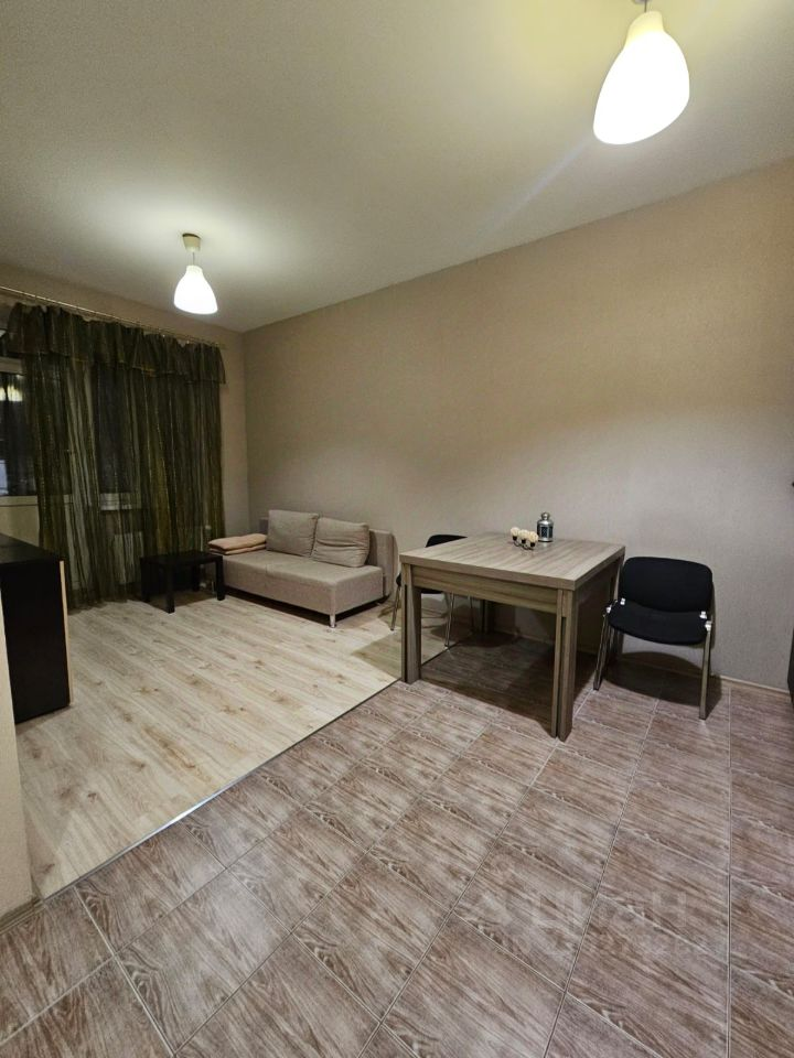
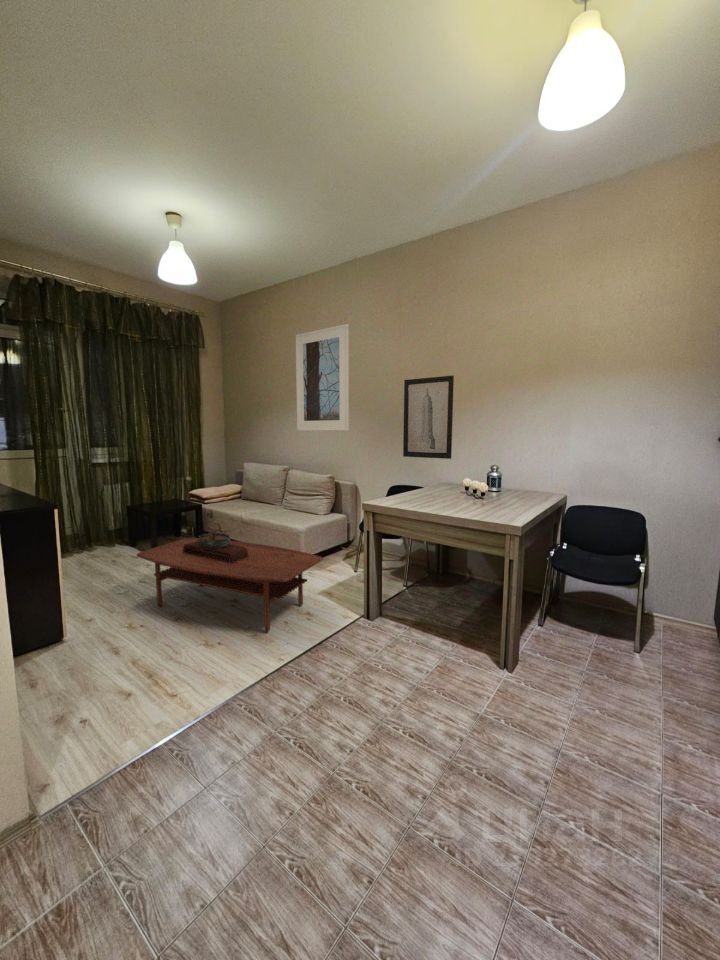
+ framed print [295,323,350,432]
+ bonsai tree [183,509,248,563]
+ wall art [402,374,455,460]
+ coffee table [136,537,324,633]
